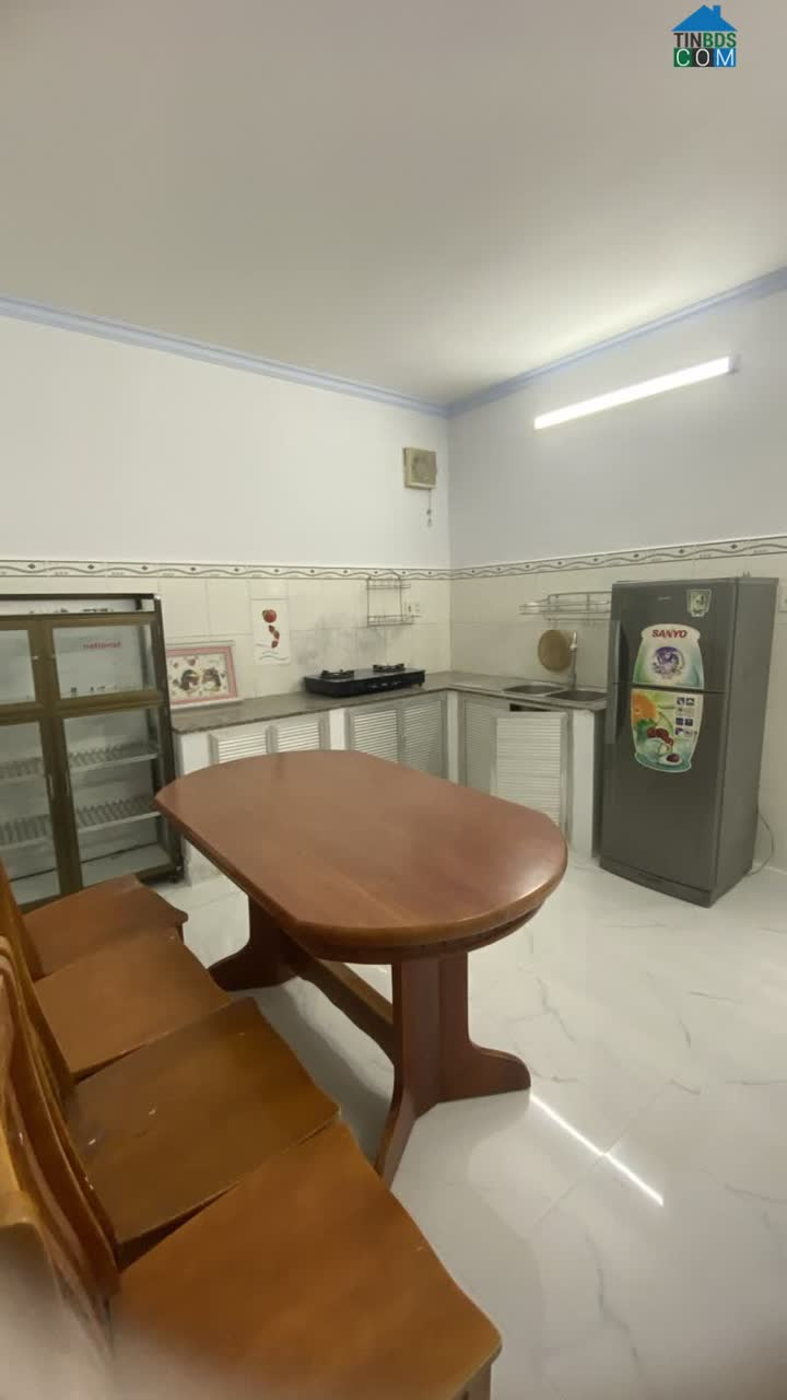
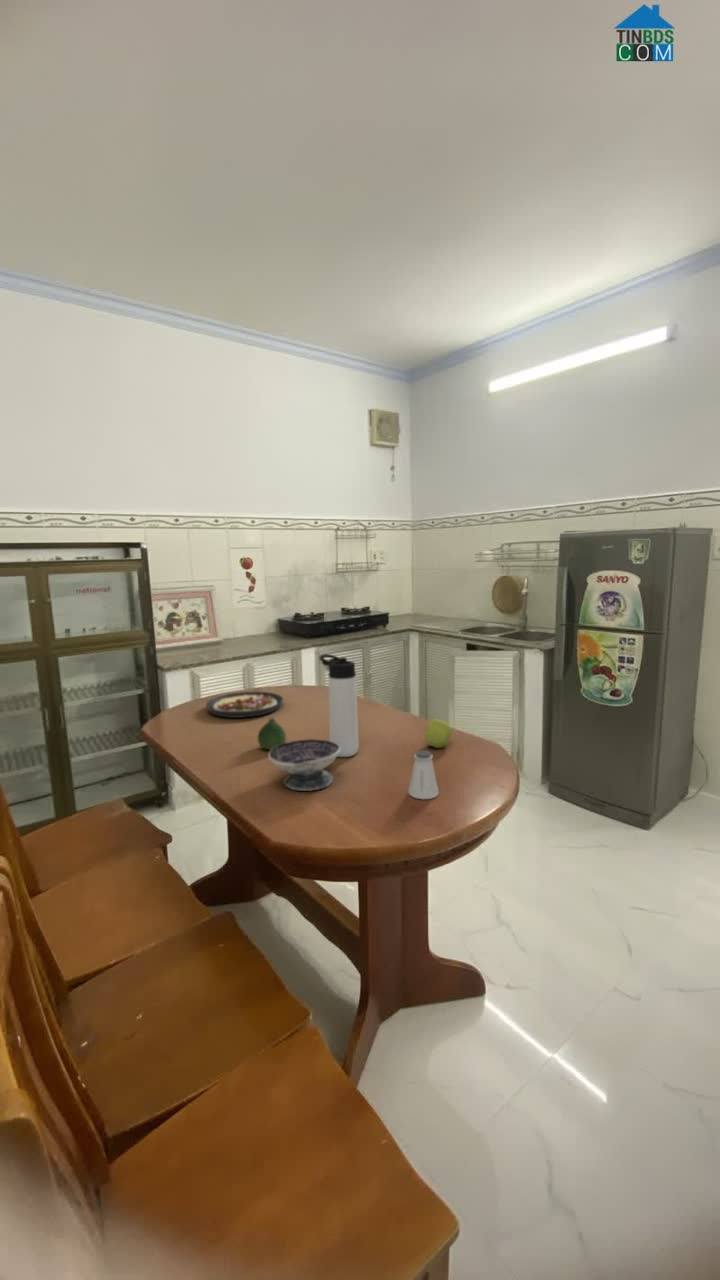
+ fruit [257,716,287,751]
+ apple [424,719,453,749]
+ thermos bottle [319,653,360,758]
+ saltshaker [407,749,440,800]
+ bowl [268,738,340,792]
+ plate [205,691,284,719]
